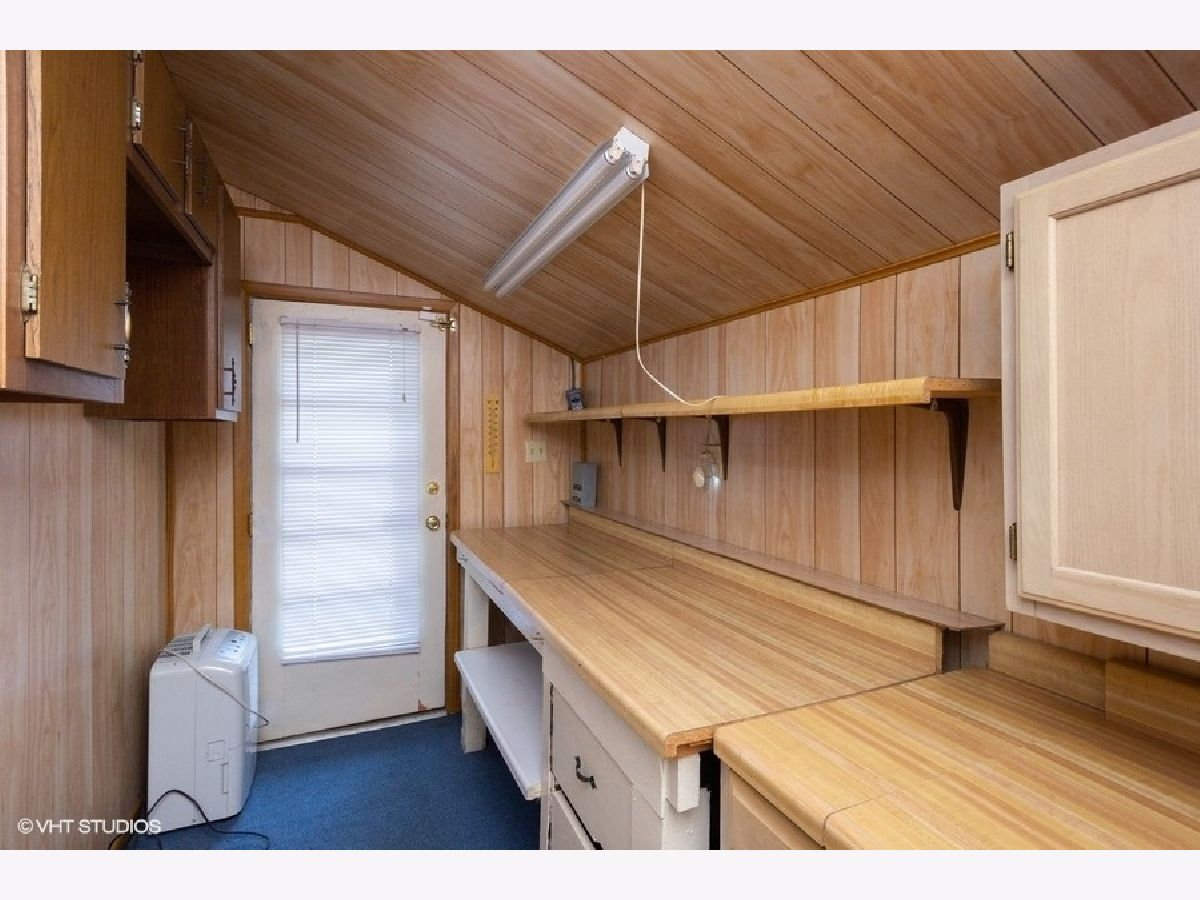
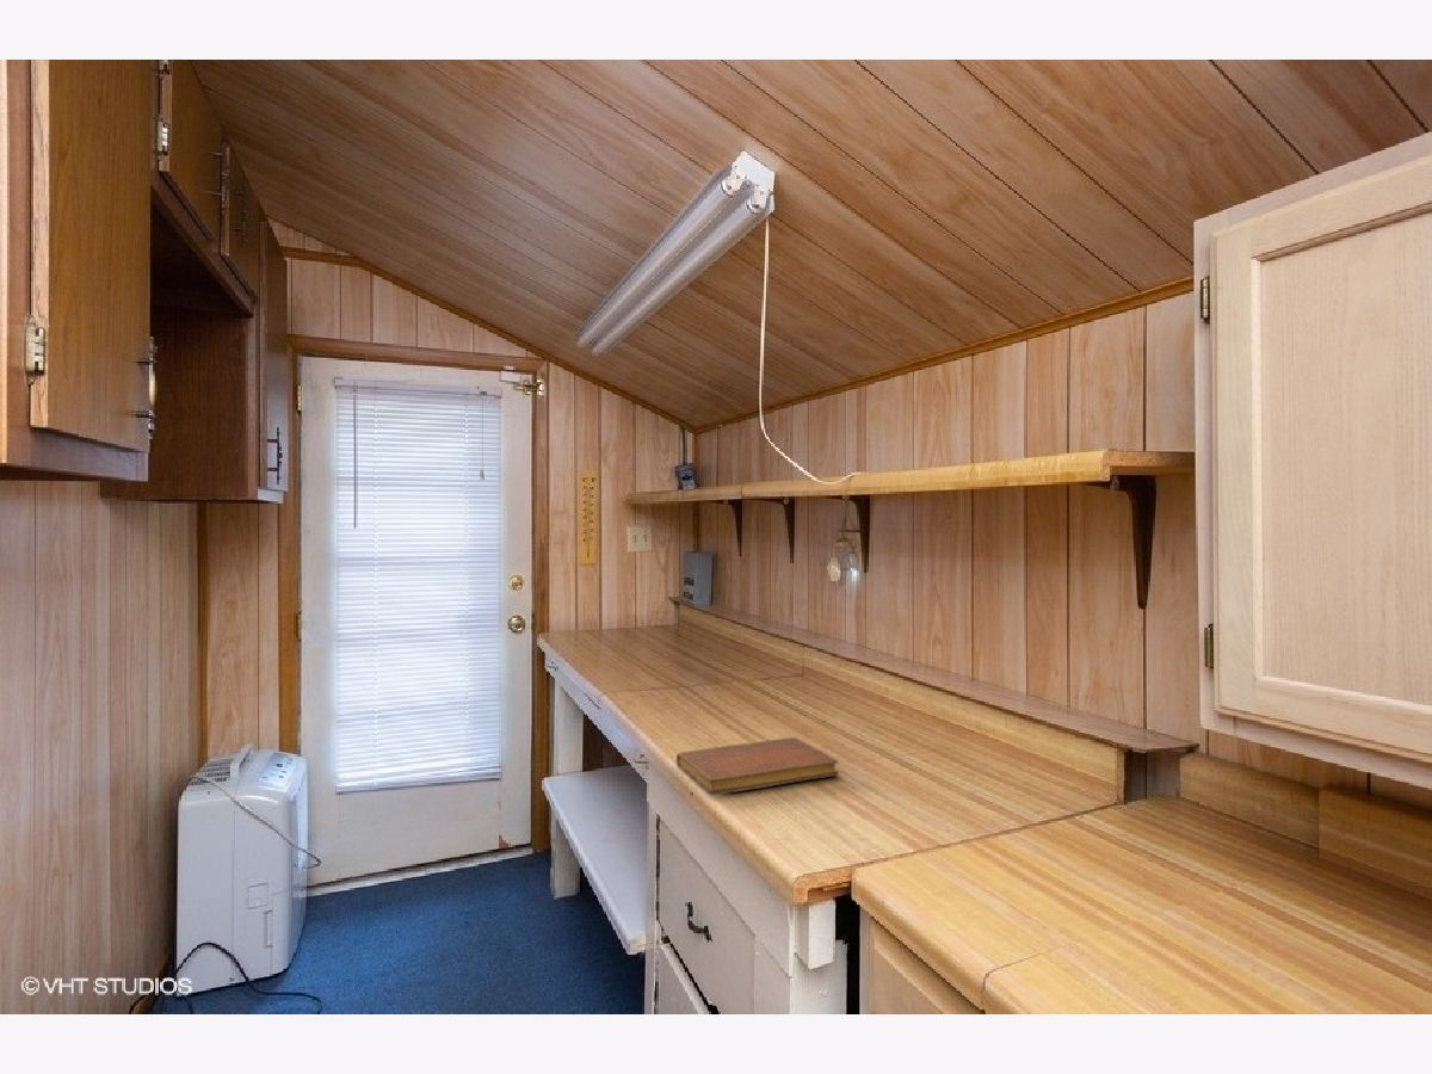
+ notebook [675,736,840,796]
